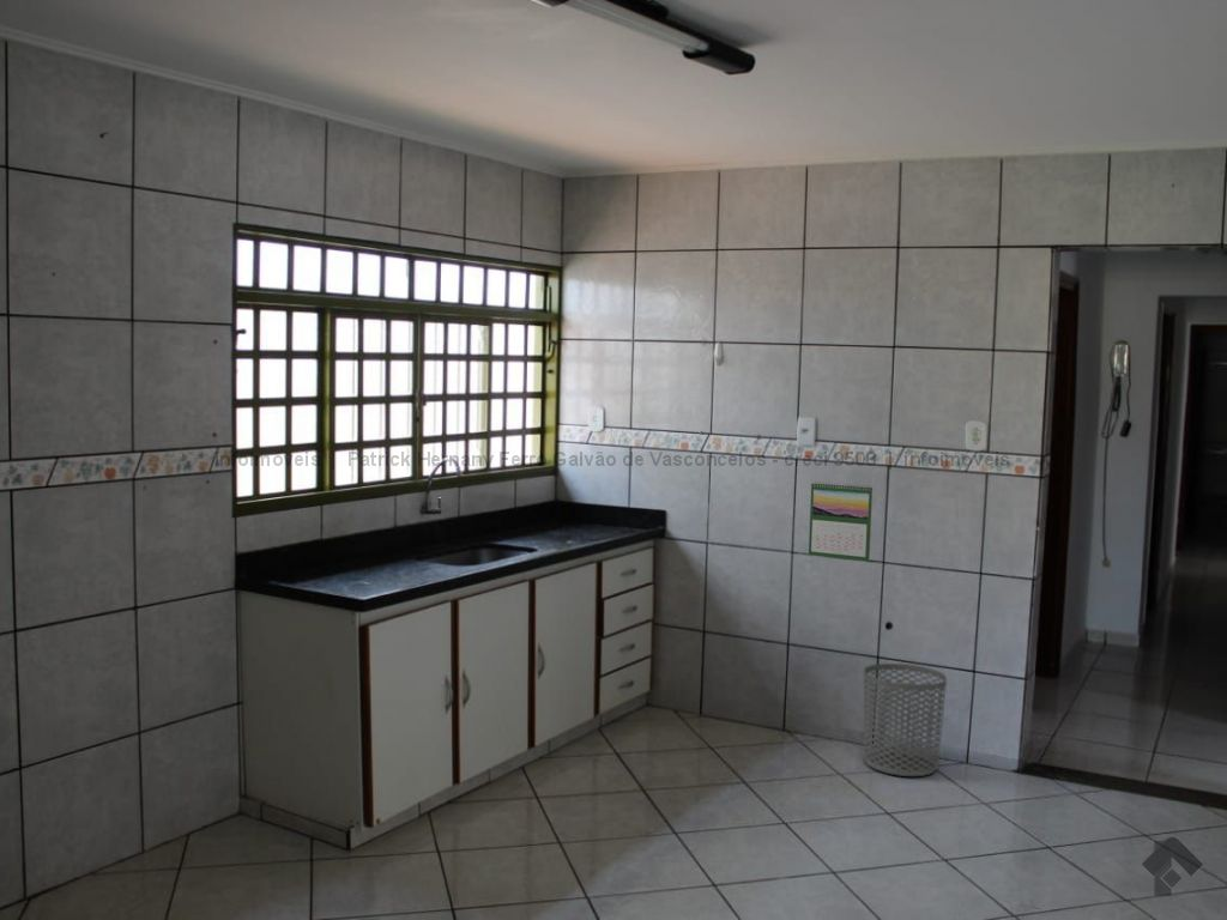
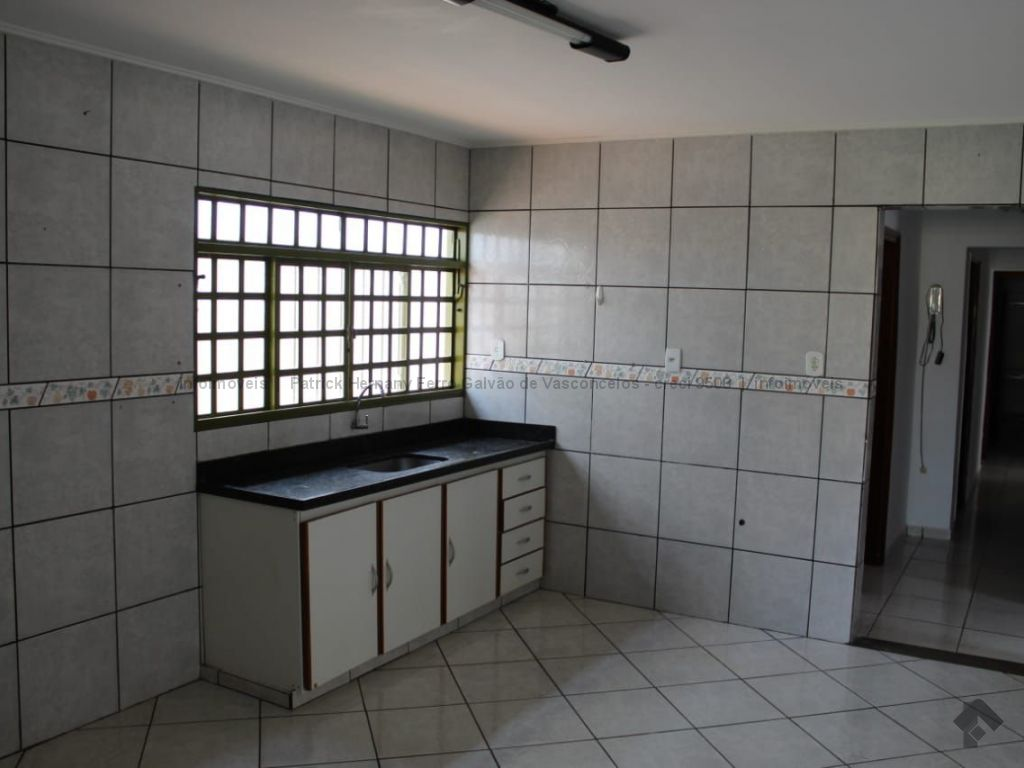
- calendar [808,480,874,562]
- waste bin [863,662,948,777]
